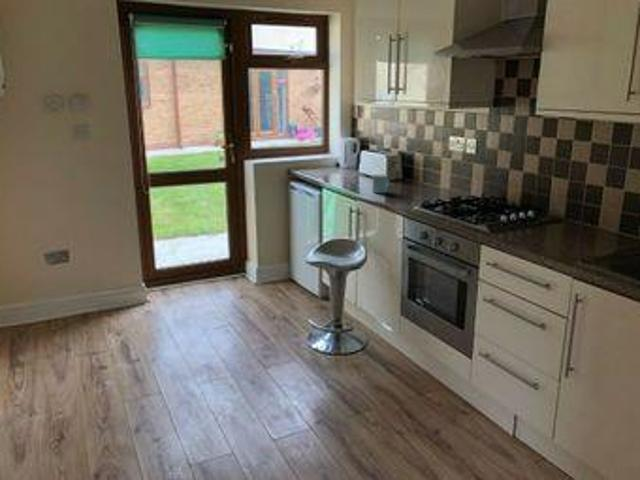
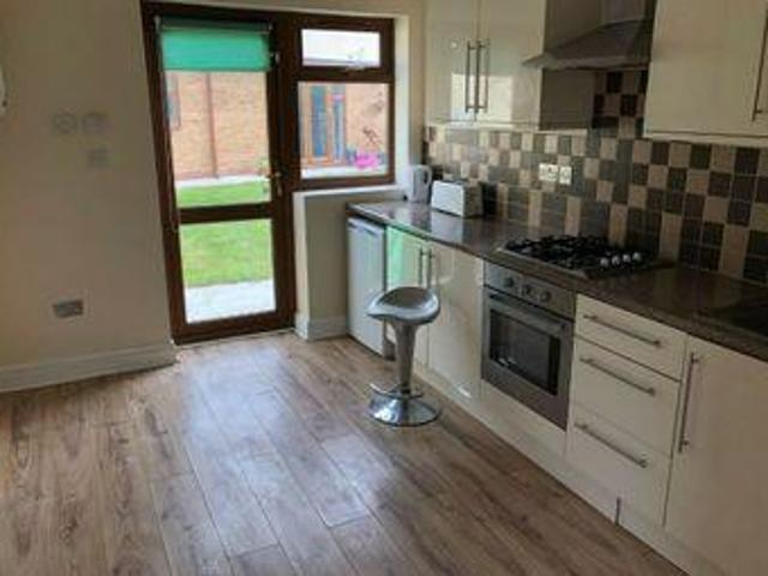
- mug [371,174,391,194]
